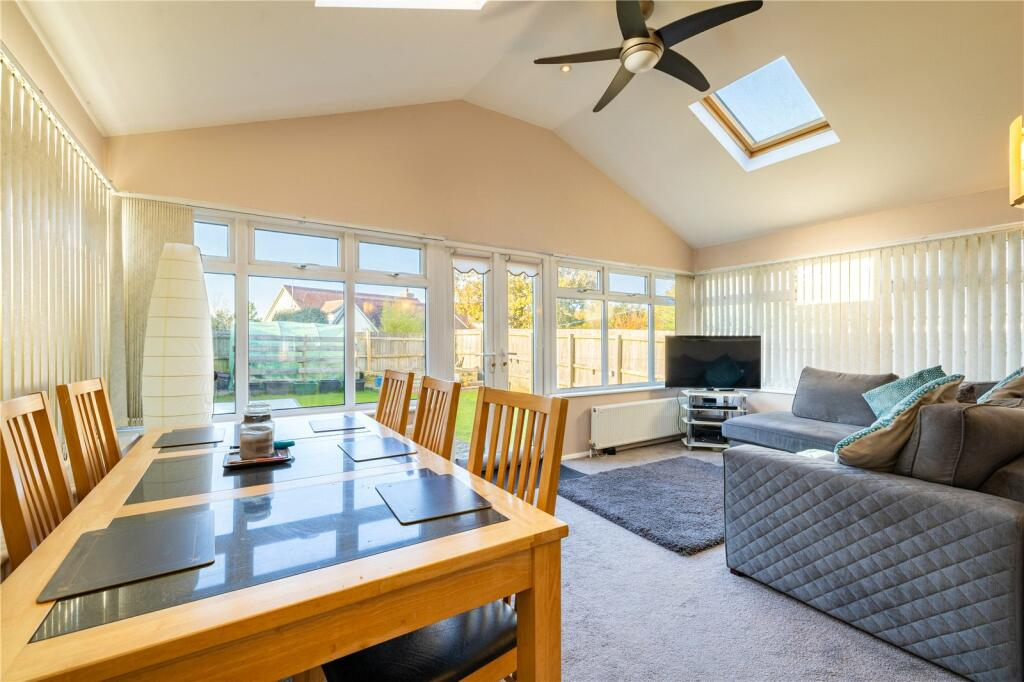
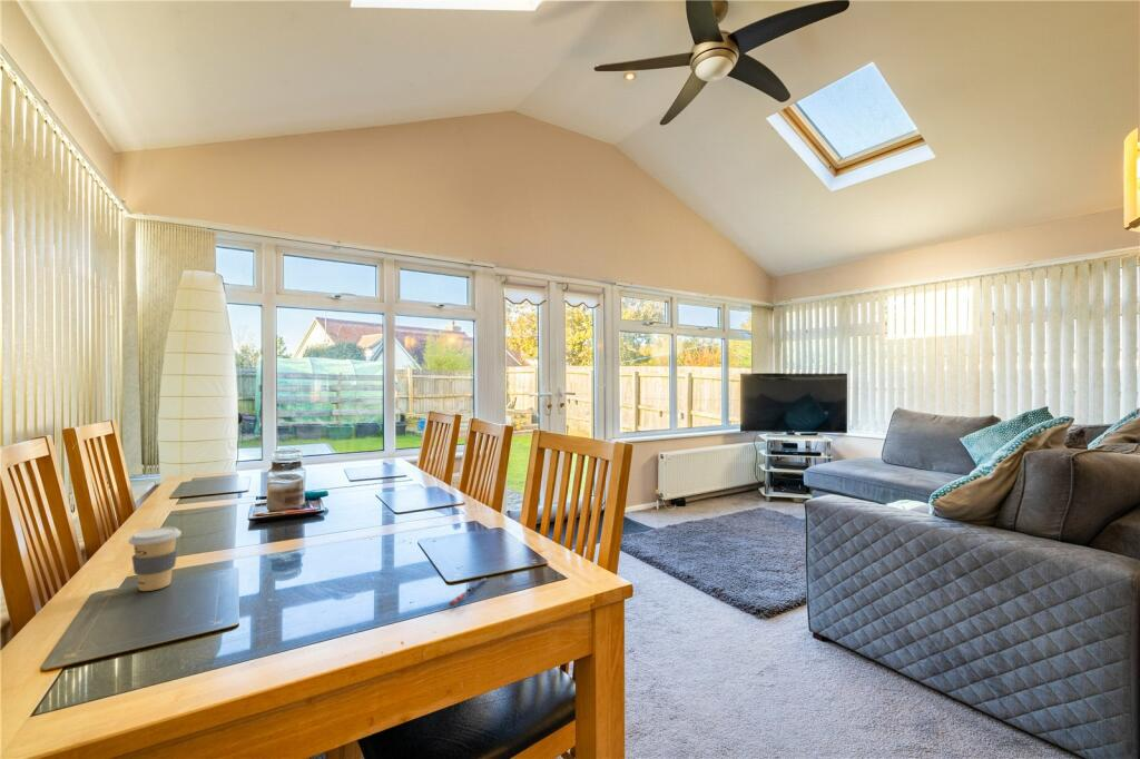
+ coffee cup [128,526,183,592]
+ pen [448,576,488,607]
